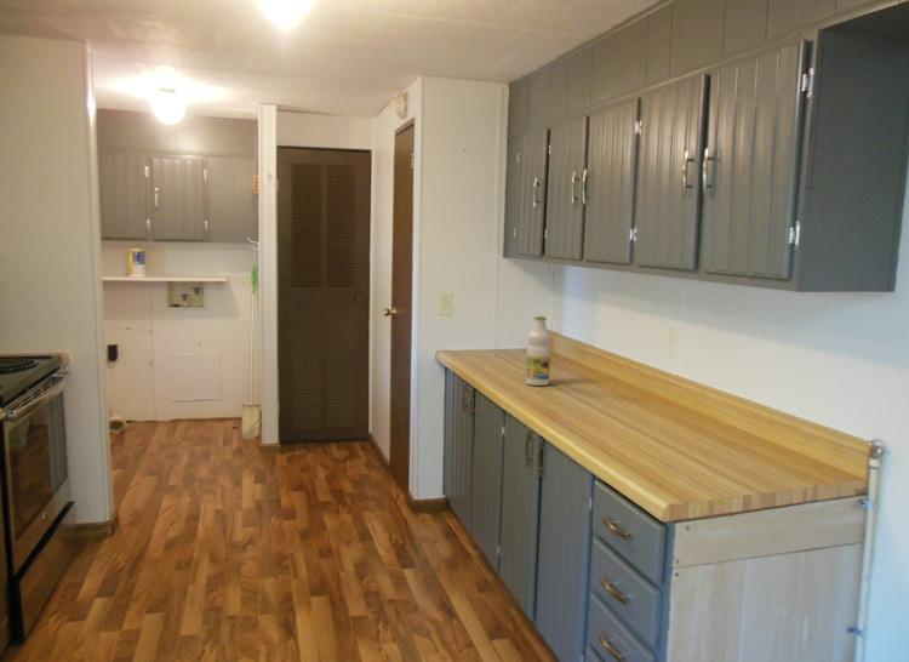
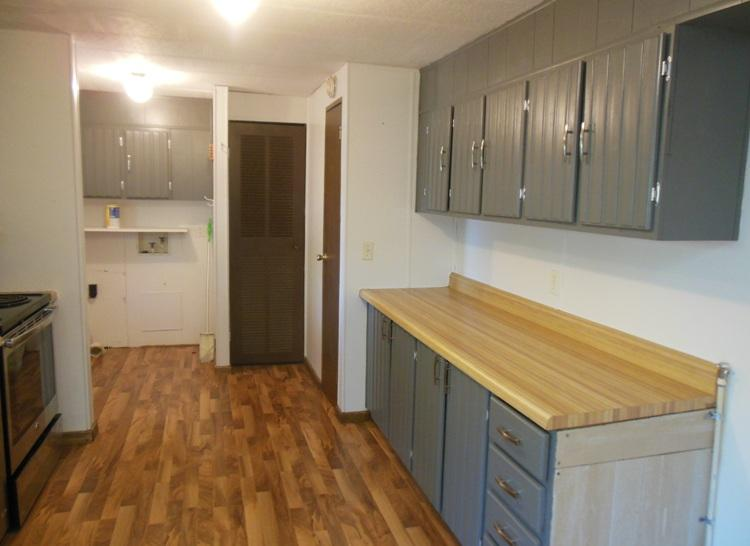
- bottle [525,315,551,387]
